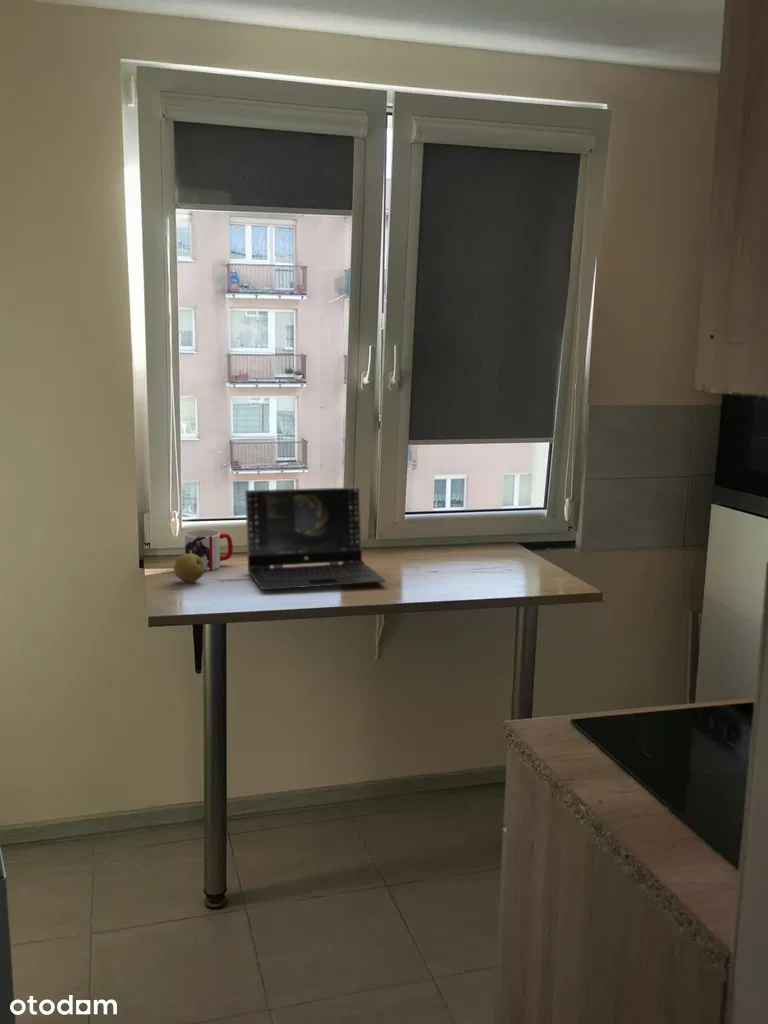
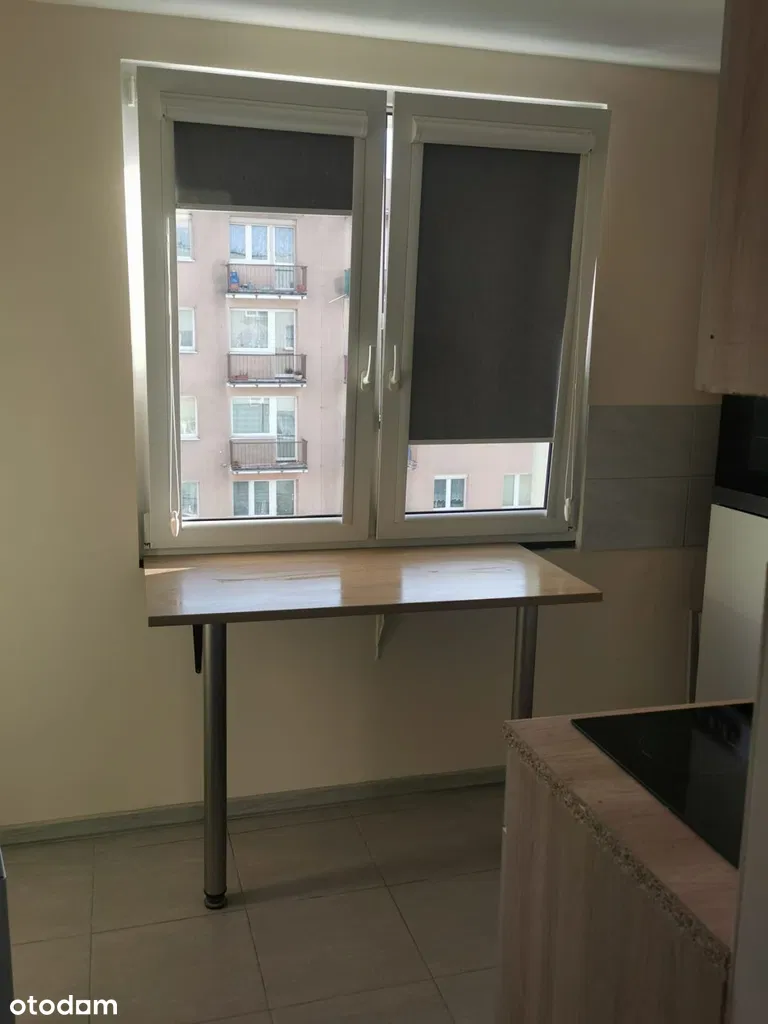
- mug [184,529,234,572]
- fruit [173,553,205,583]
- laptop [244,486,386,591]
